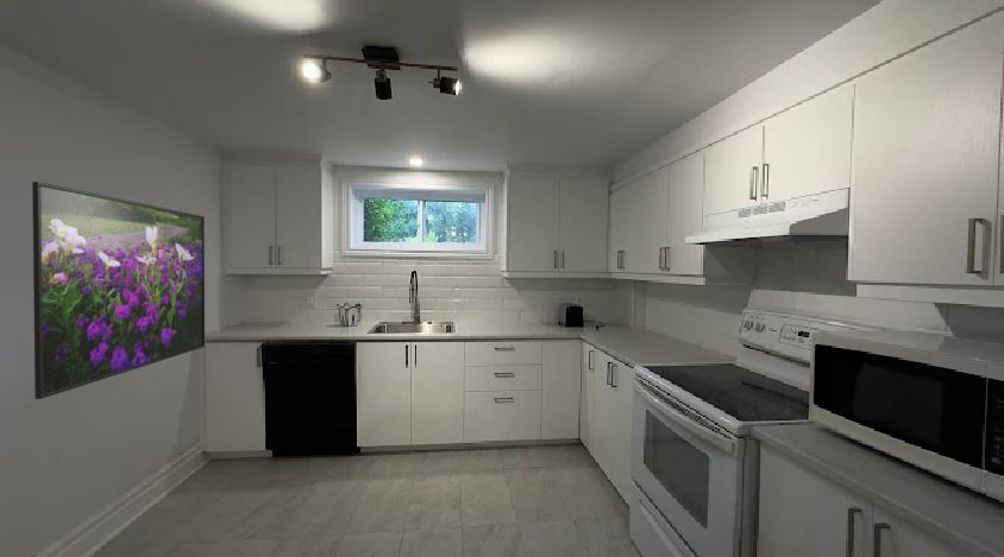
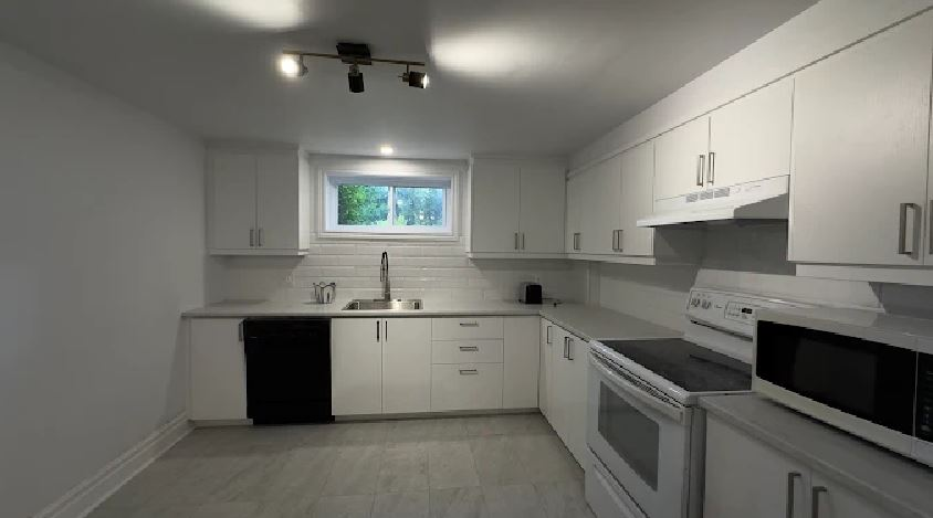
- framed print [31,181,206,400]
